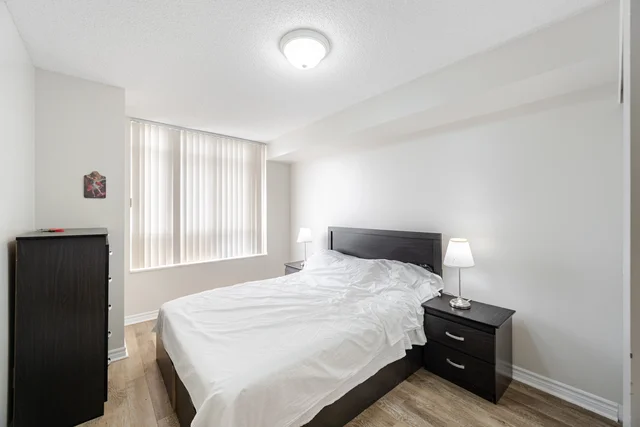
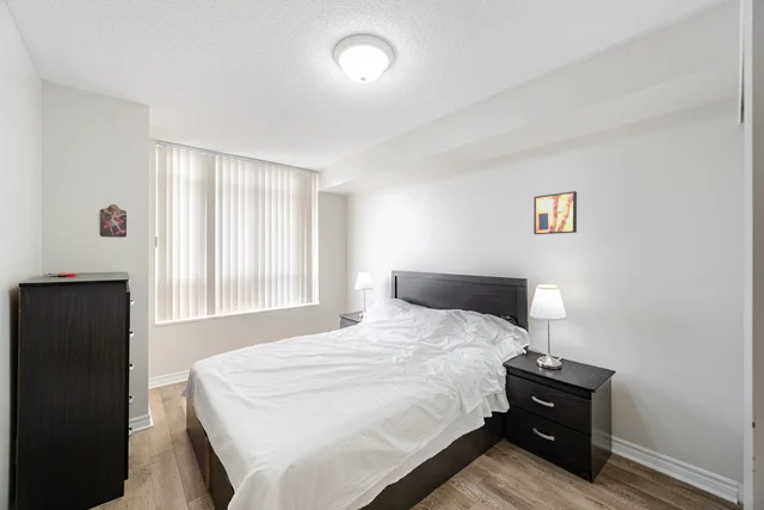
+ wall art [532,190,578,235]
